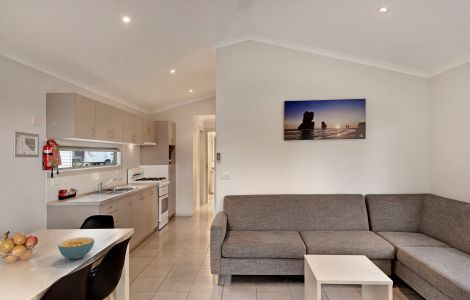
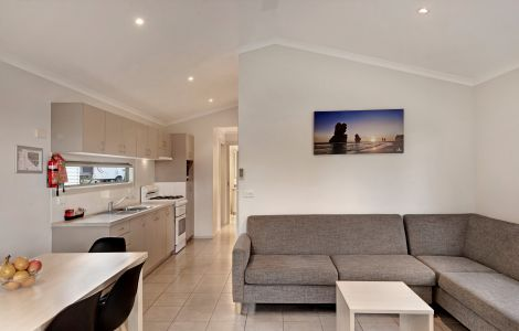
- cereal bowl [57,236,95,260]
